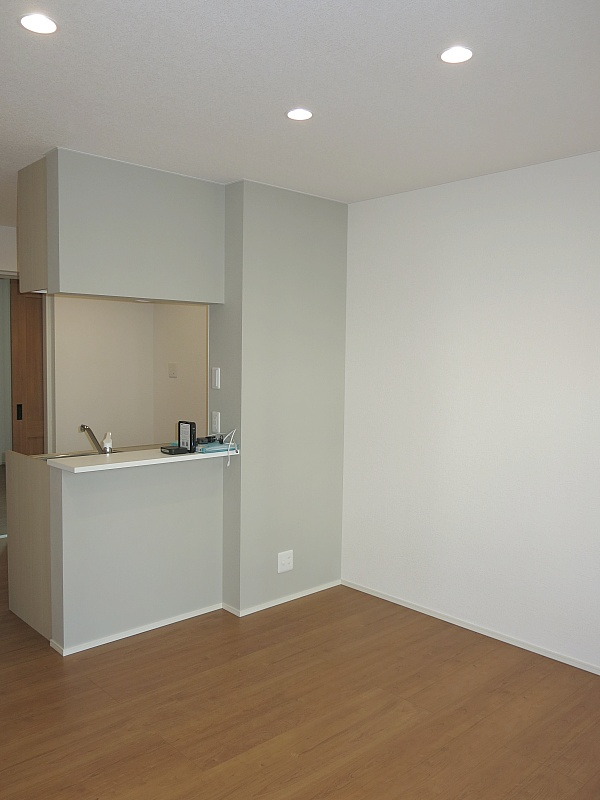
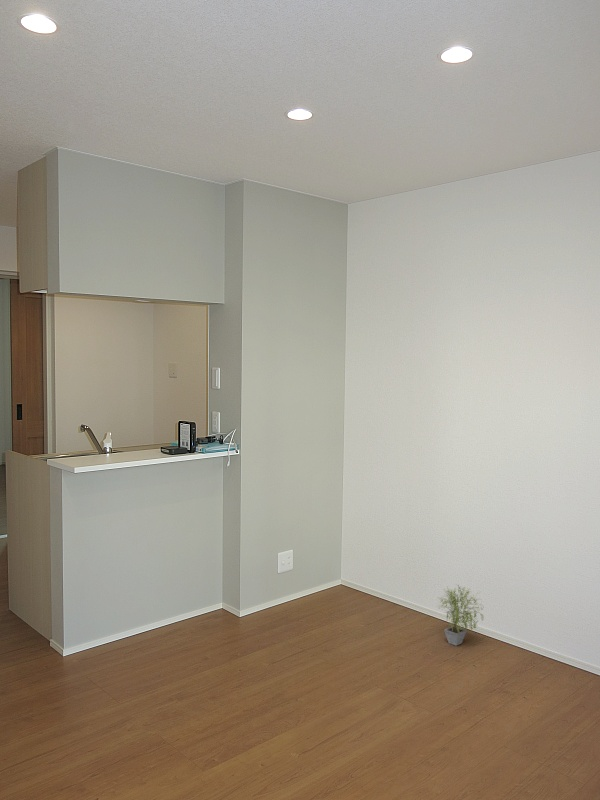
+ potted plant [435,584,485,647]
